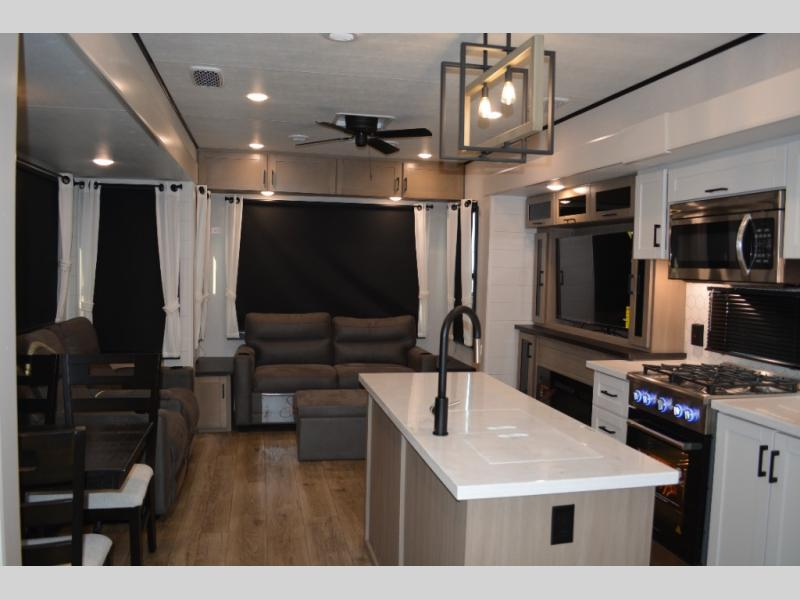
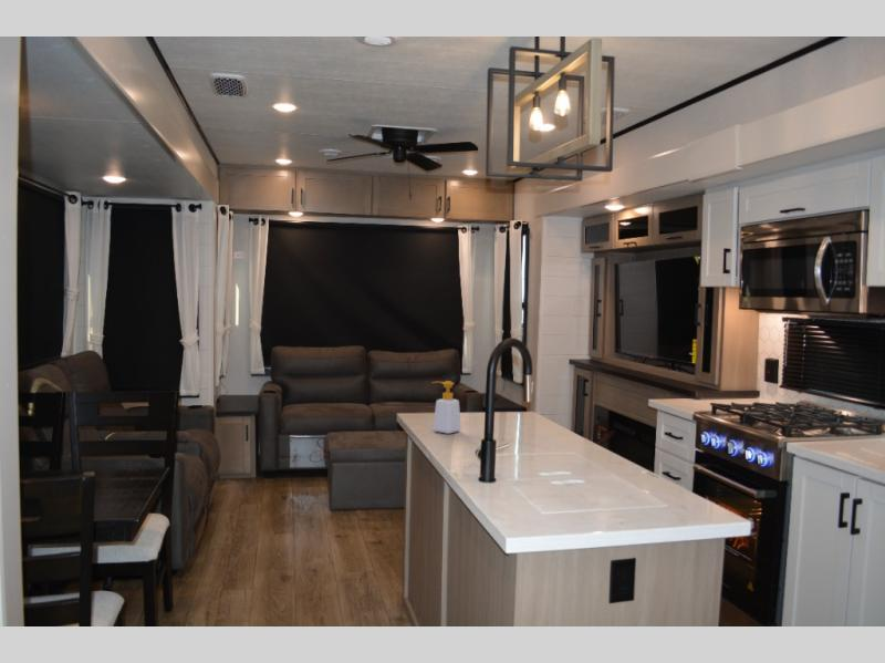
+ soap bottle [430,380,462,435]
